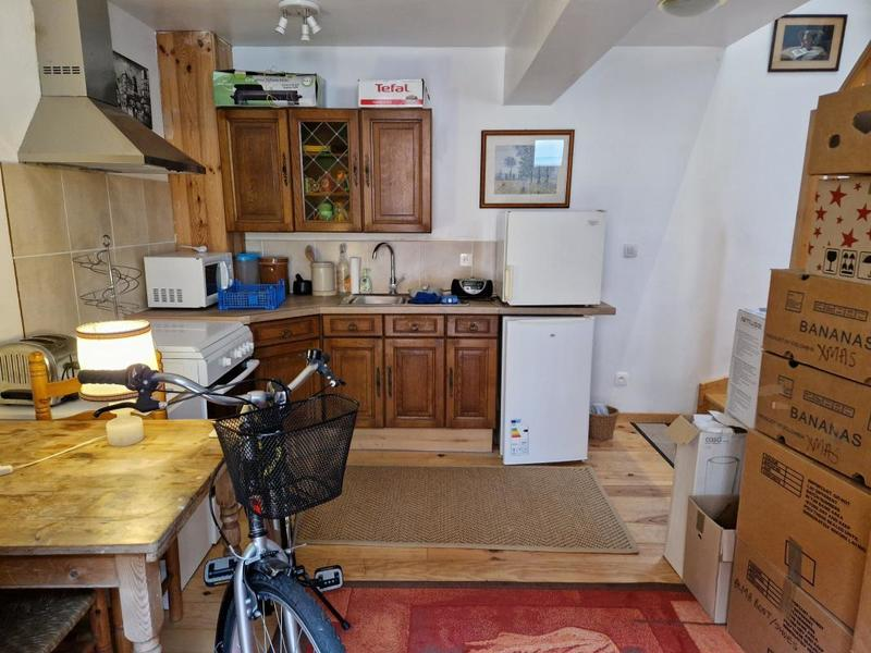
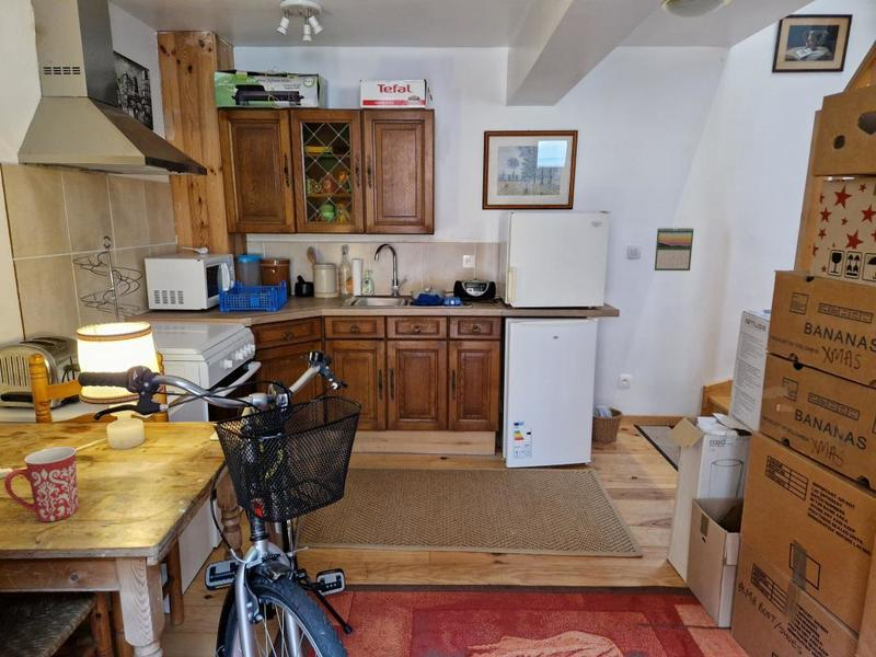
+ mug [3,446,79,522]
+ calendar [654,226,694,272]
